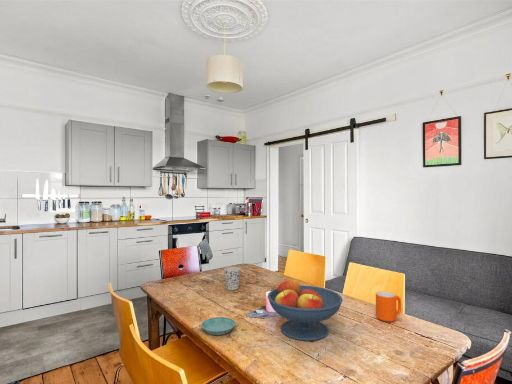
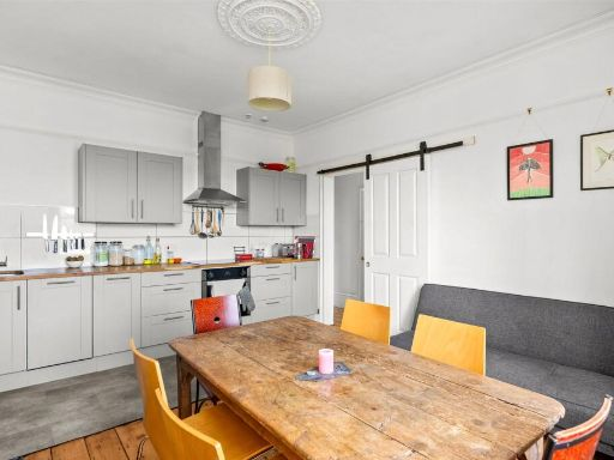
- saucer [200,316,236,336]
- fruit bowl [267,277,344,342]
- cup [223,266,242,291]
- mug [375,291,402,323]
